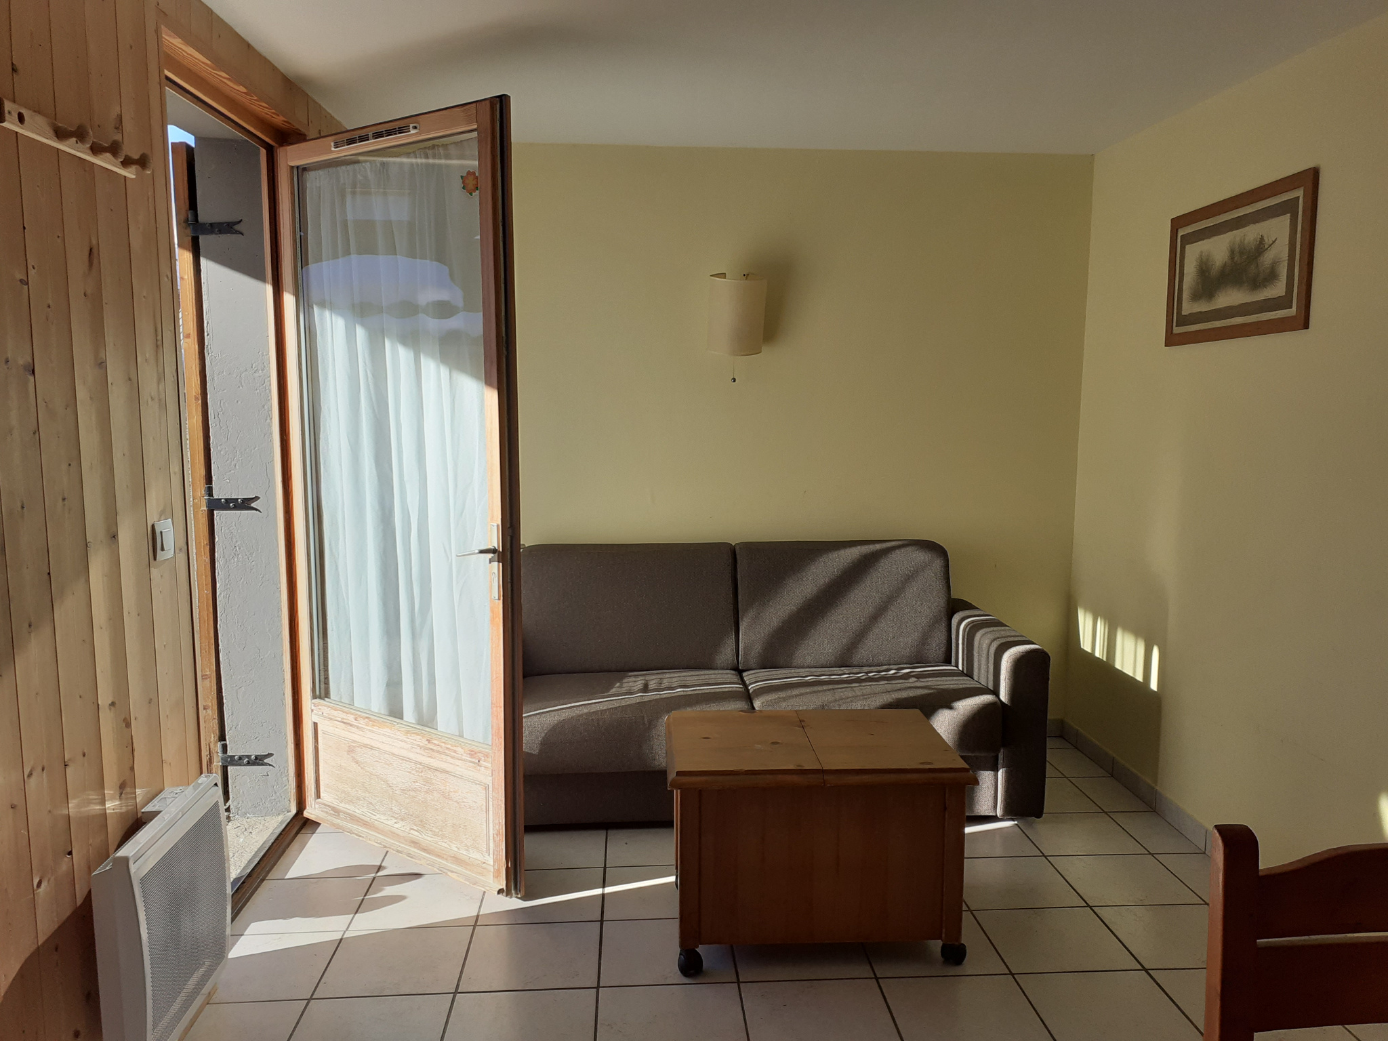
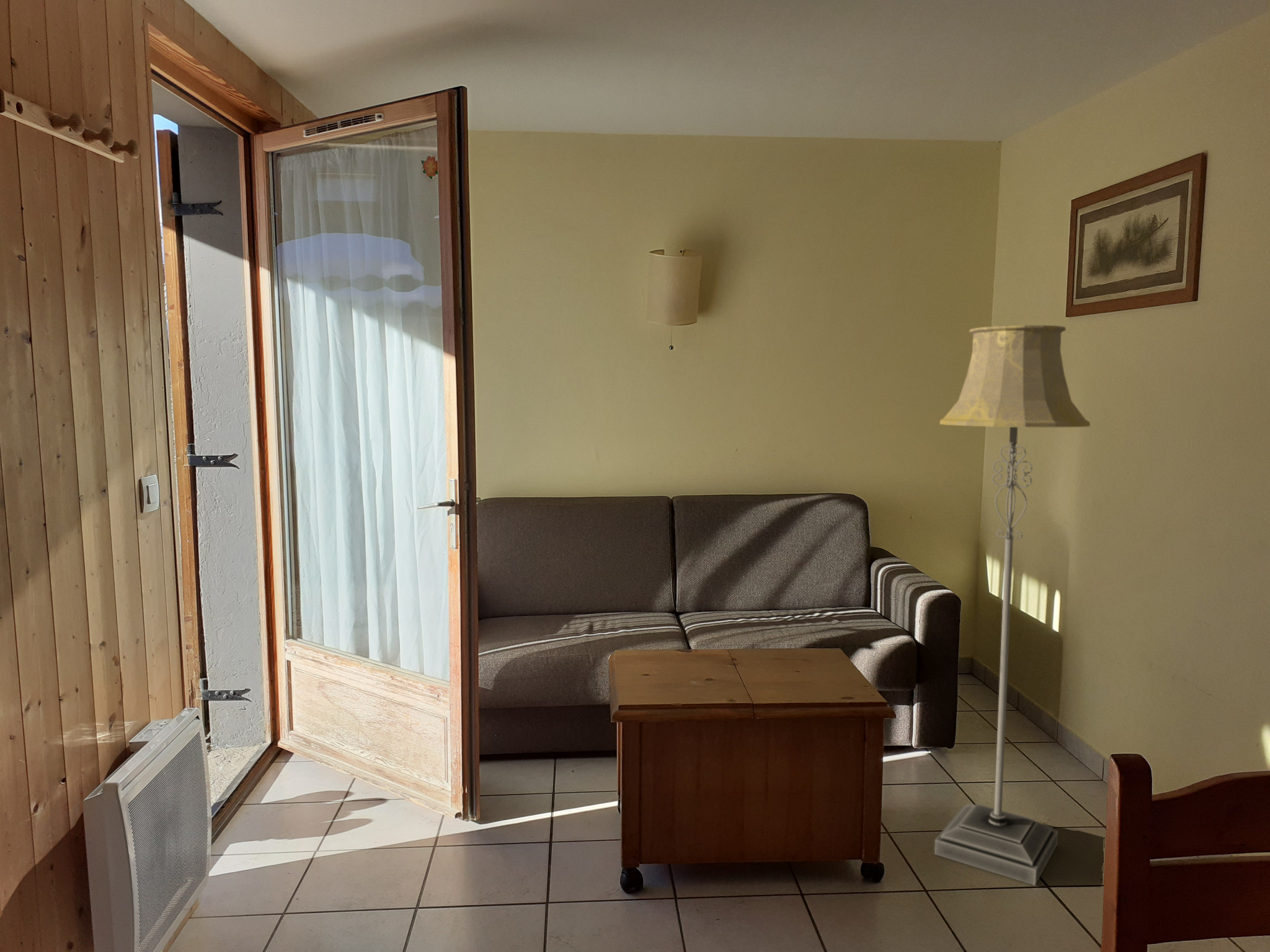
+ floor lamp [934,325,1091,886]
